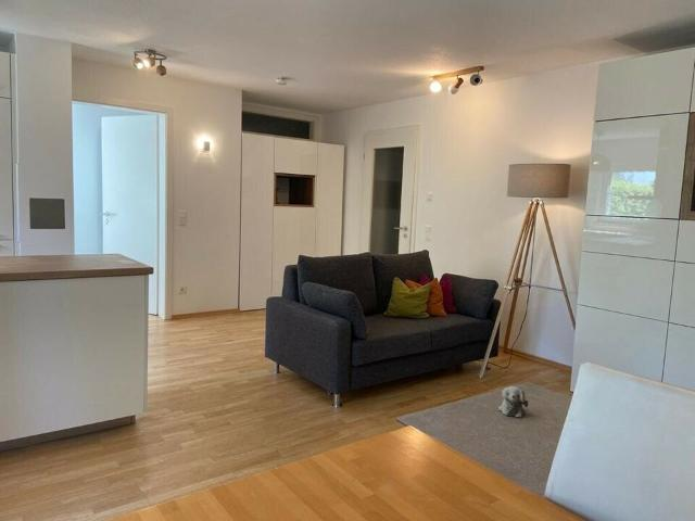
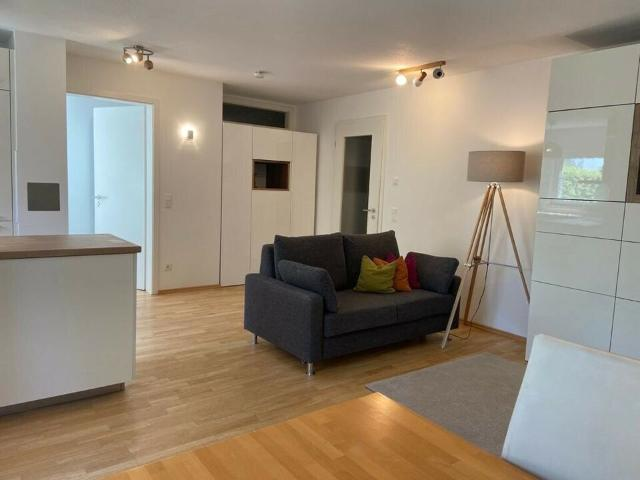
- plush toy [497,385,529,418]
